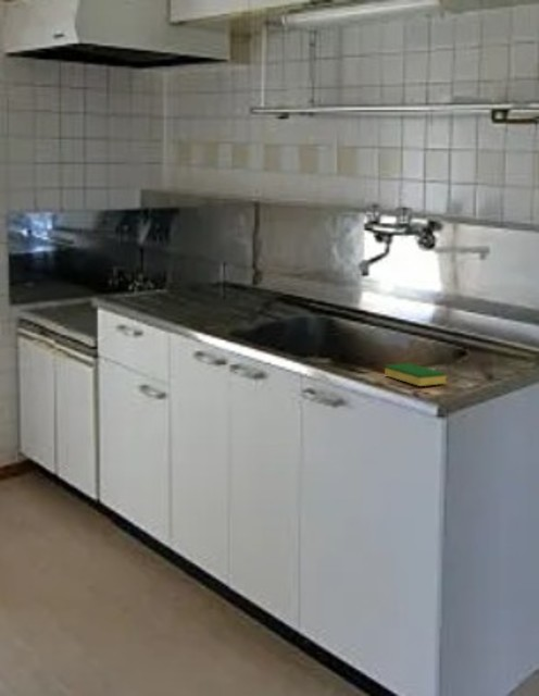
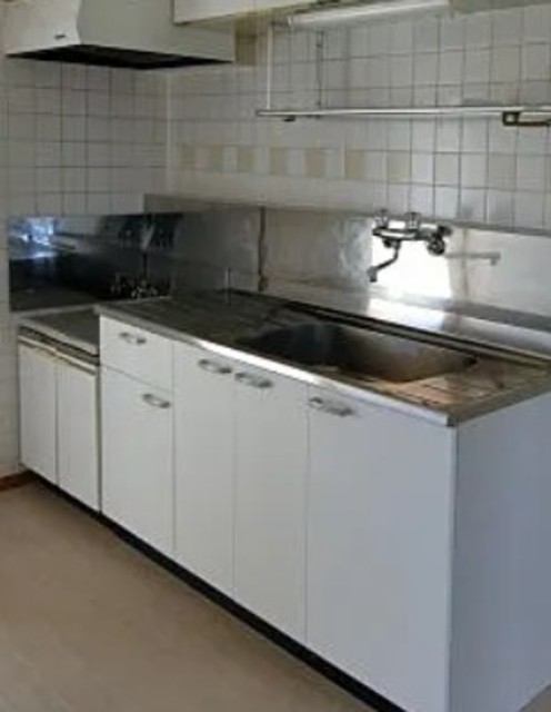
- dish sponge [384,362,447,387]
